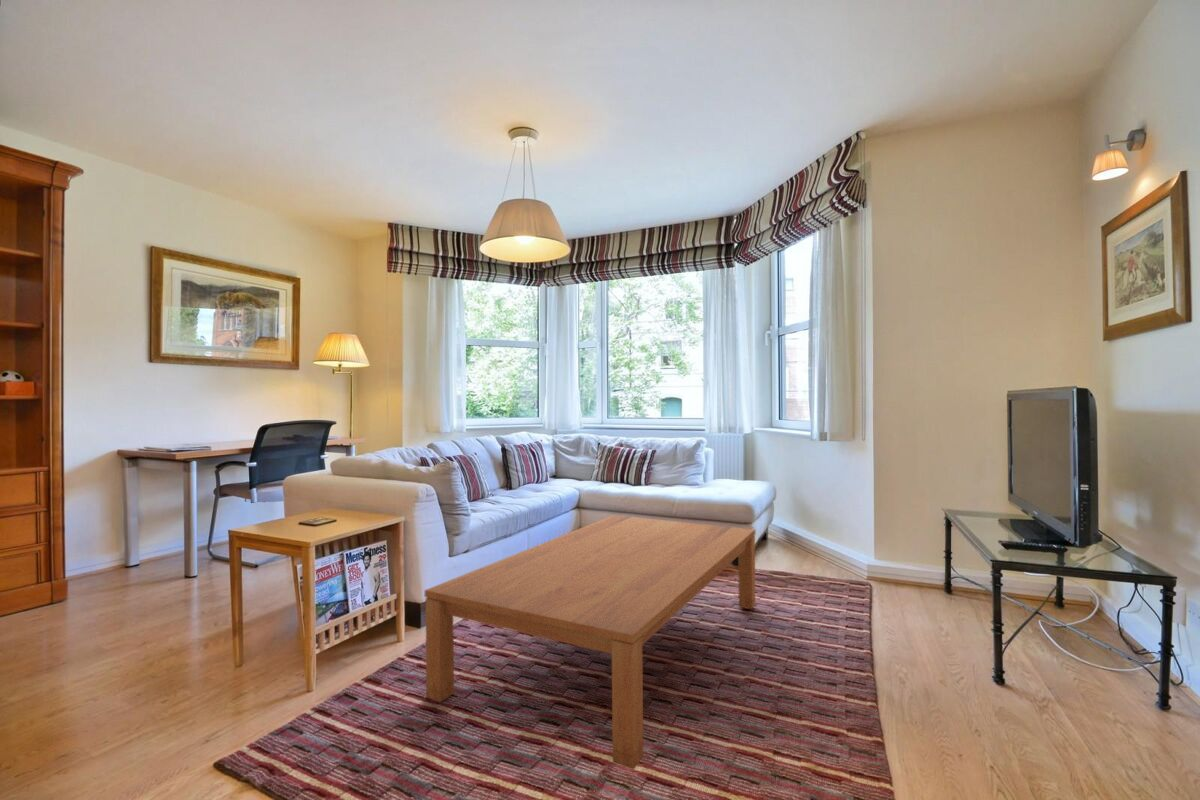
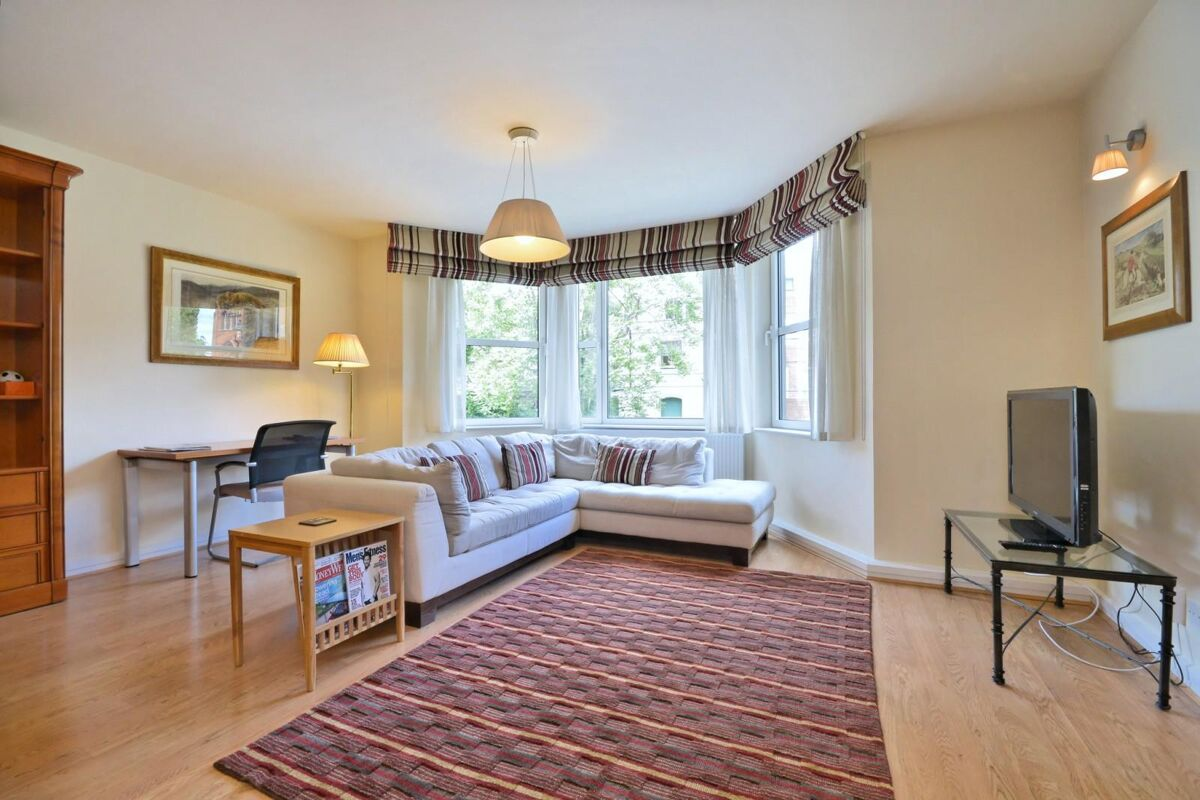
- coffee table [424,514,756,771]
